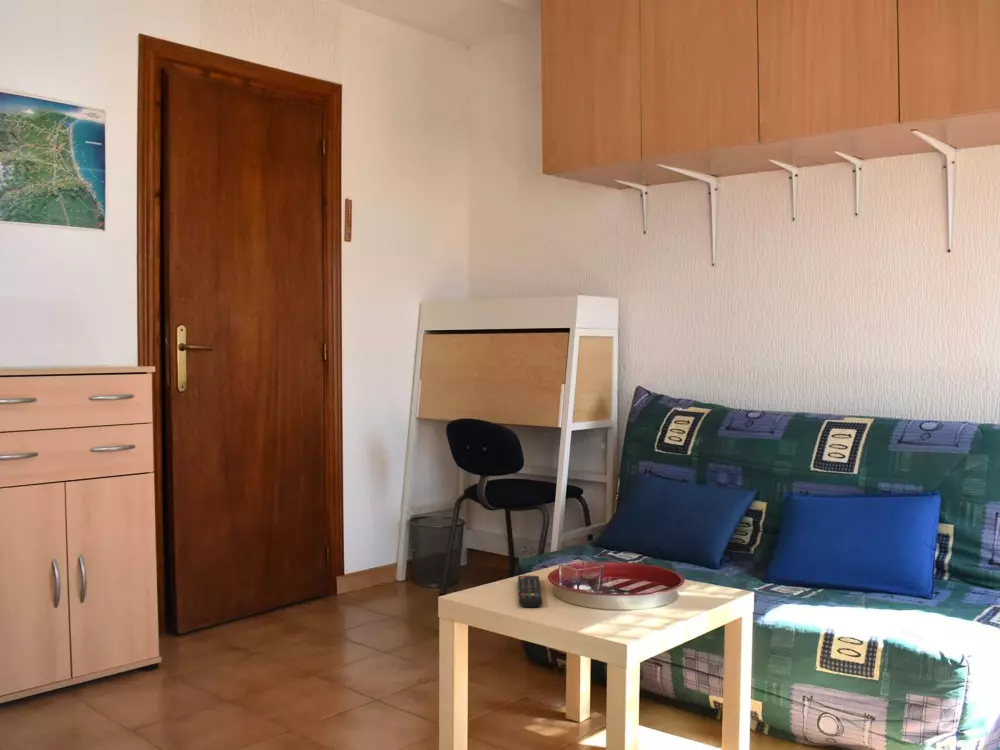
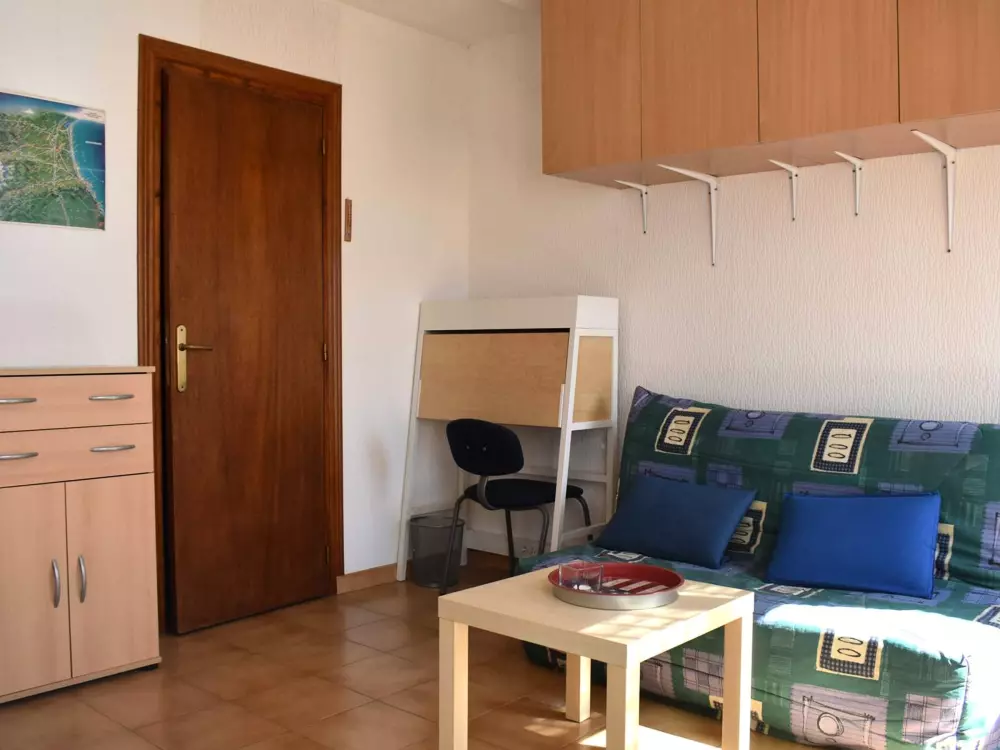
- remote control [517,575,543,608]
